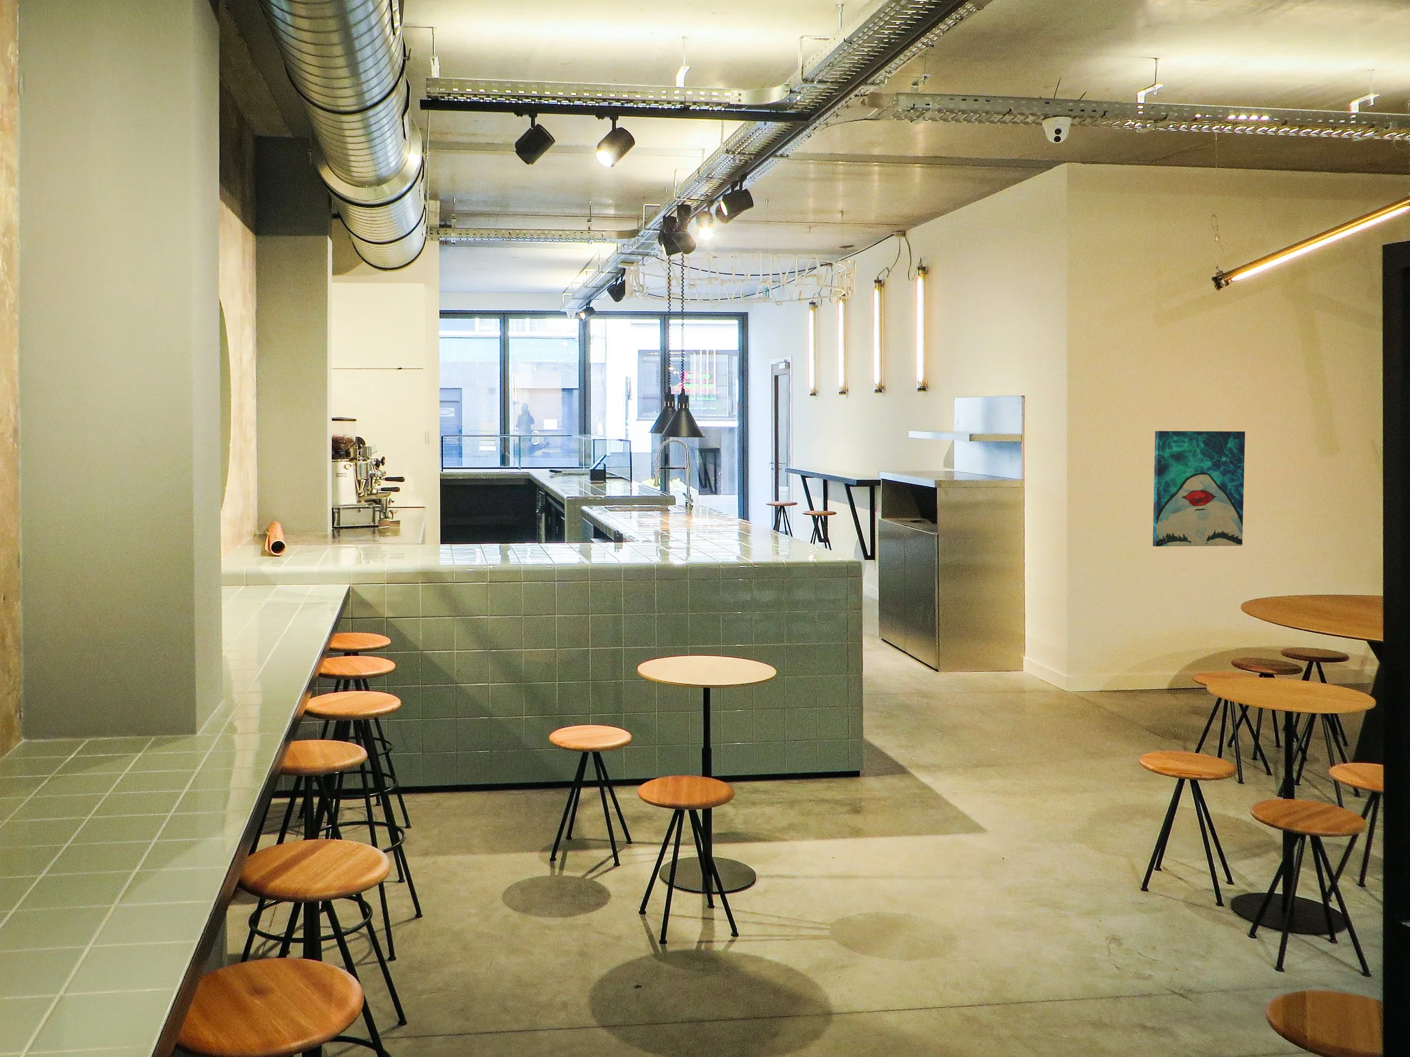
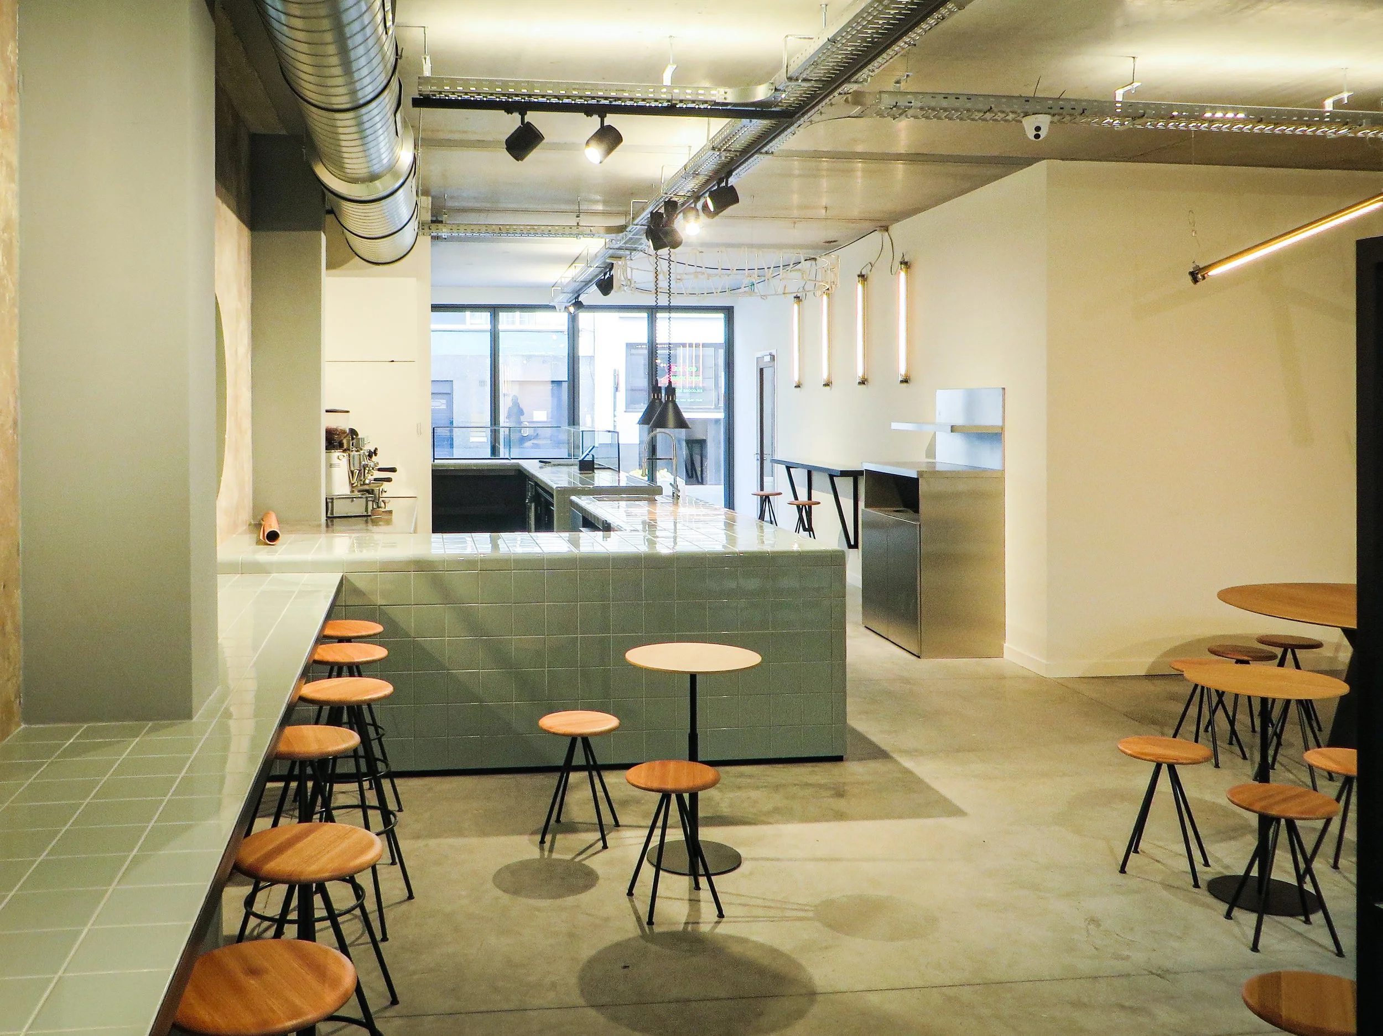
- wall art [1152,431,1246,547]
